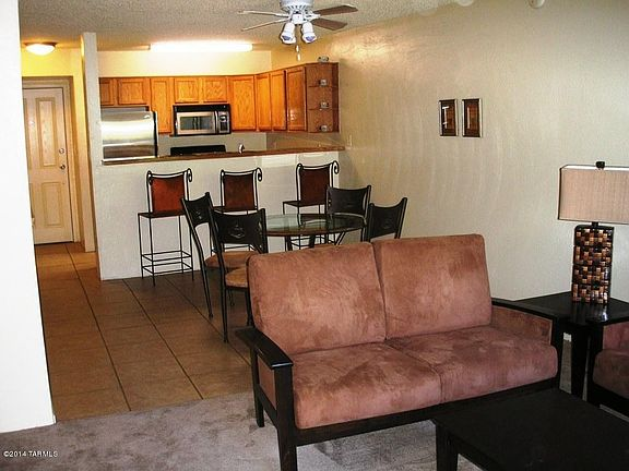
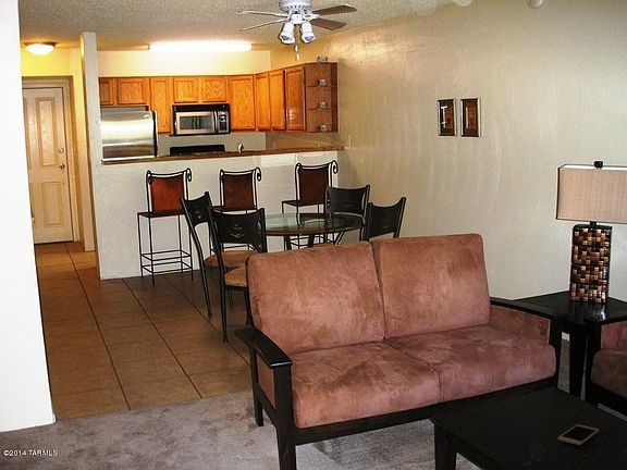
+ cell phone [556,423,600,446]
